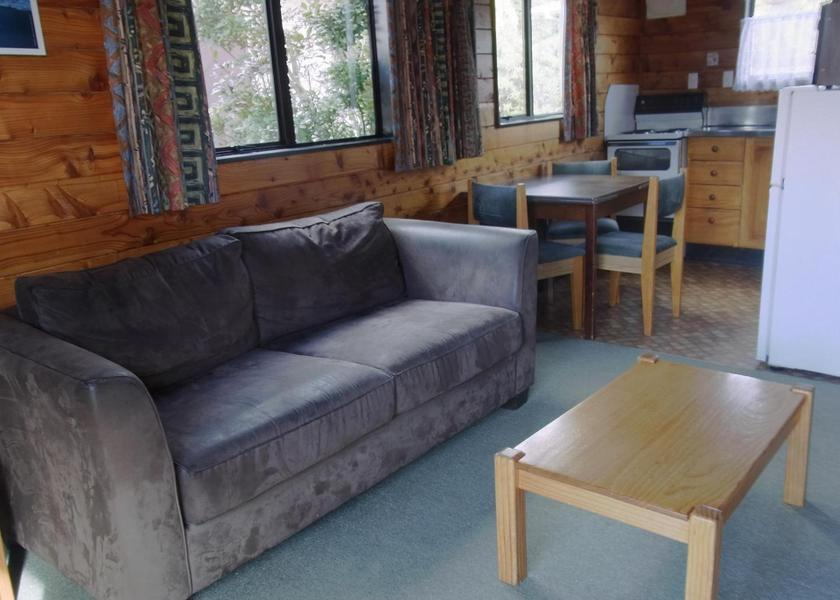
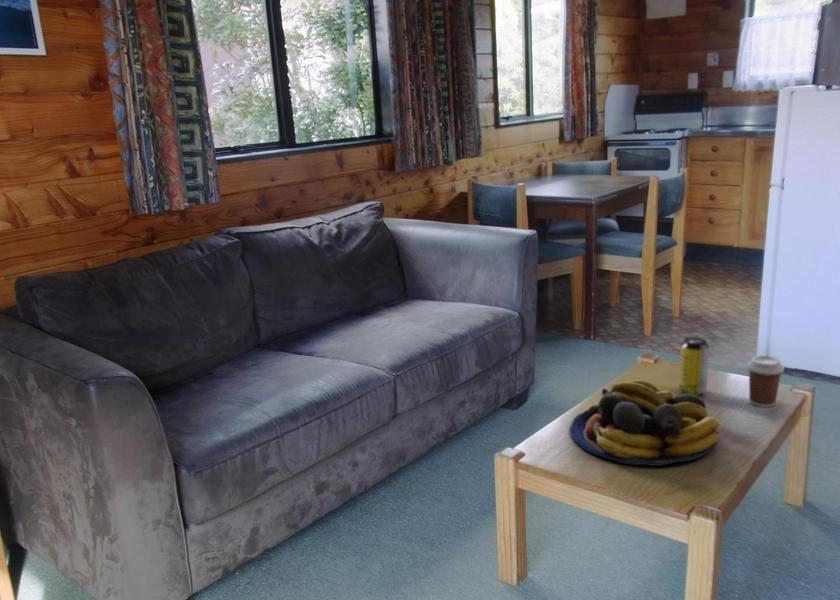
+ beverage can [678,337,710,397]
+ coffee cup [745,354,785,408]
+ fruit bowl [569,380,721,467]
